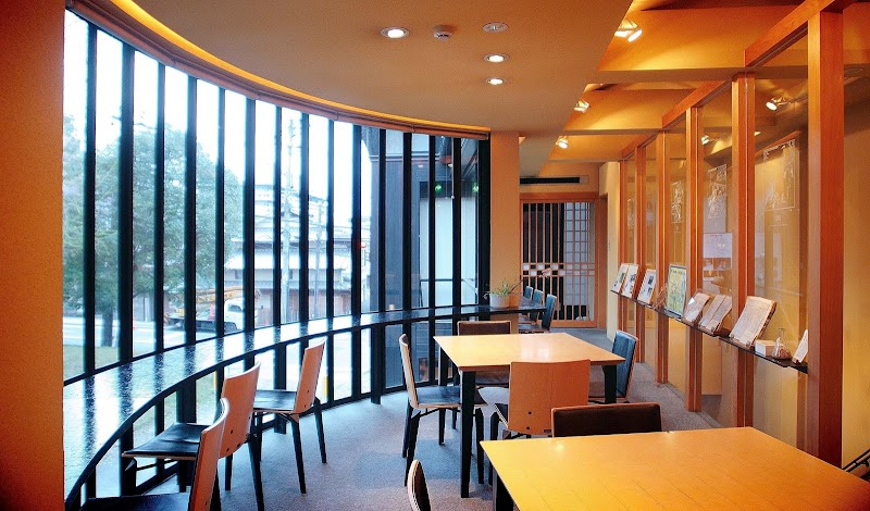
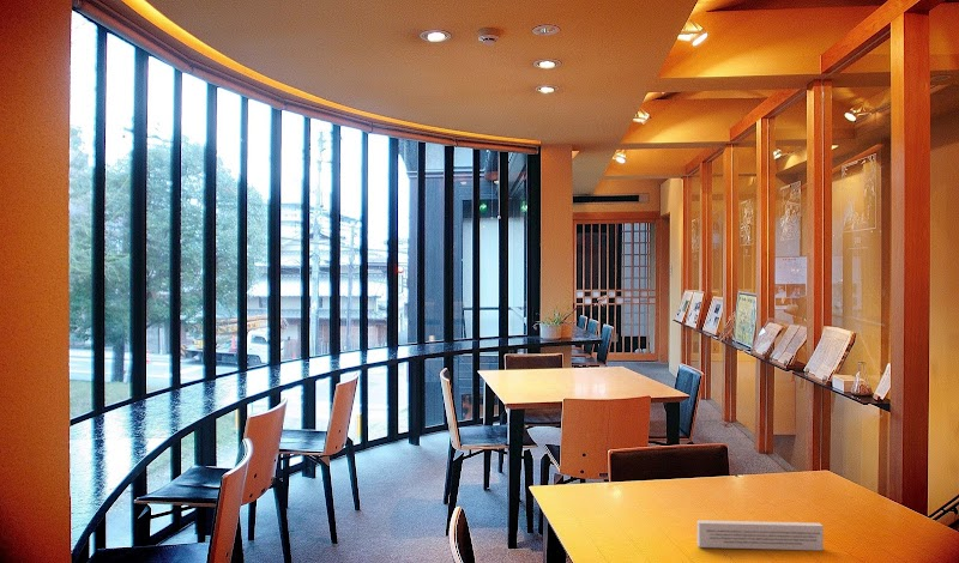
+ book [696,519,825,551]
